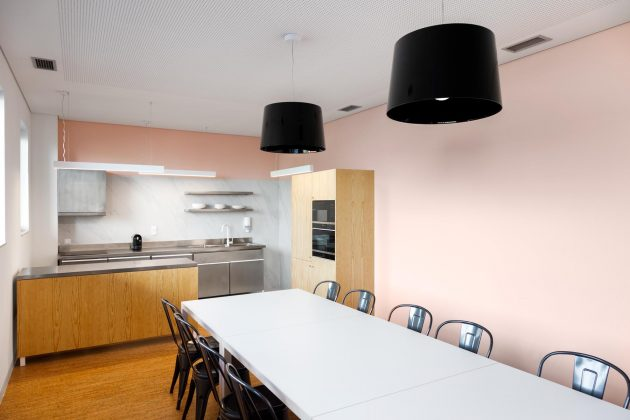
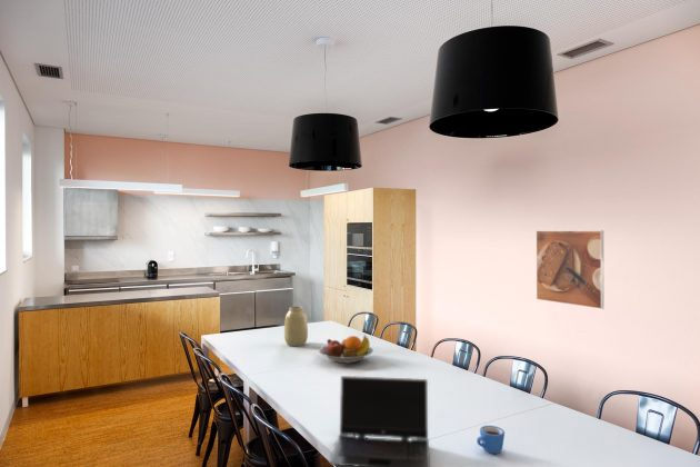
+ laptop computer [328,375,431,467]
+ fruit bowl [318,335,374,365]
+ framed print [536,229,604,310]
+ vase [283,306,309,347]
+ mug [476,425,506,455]
